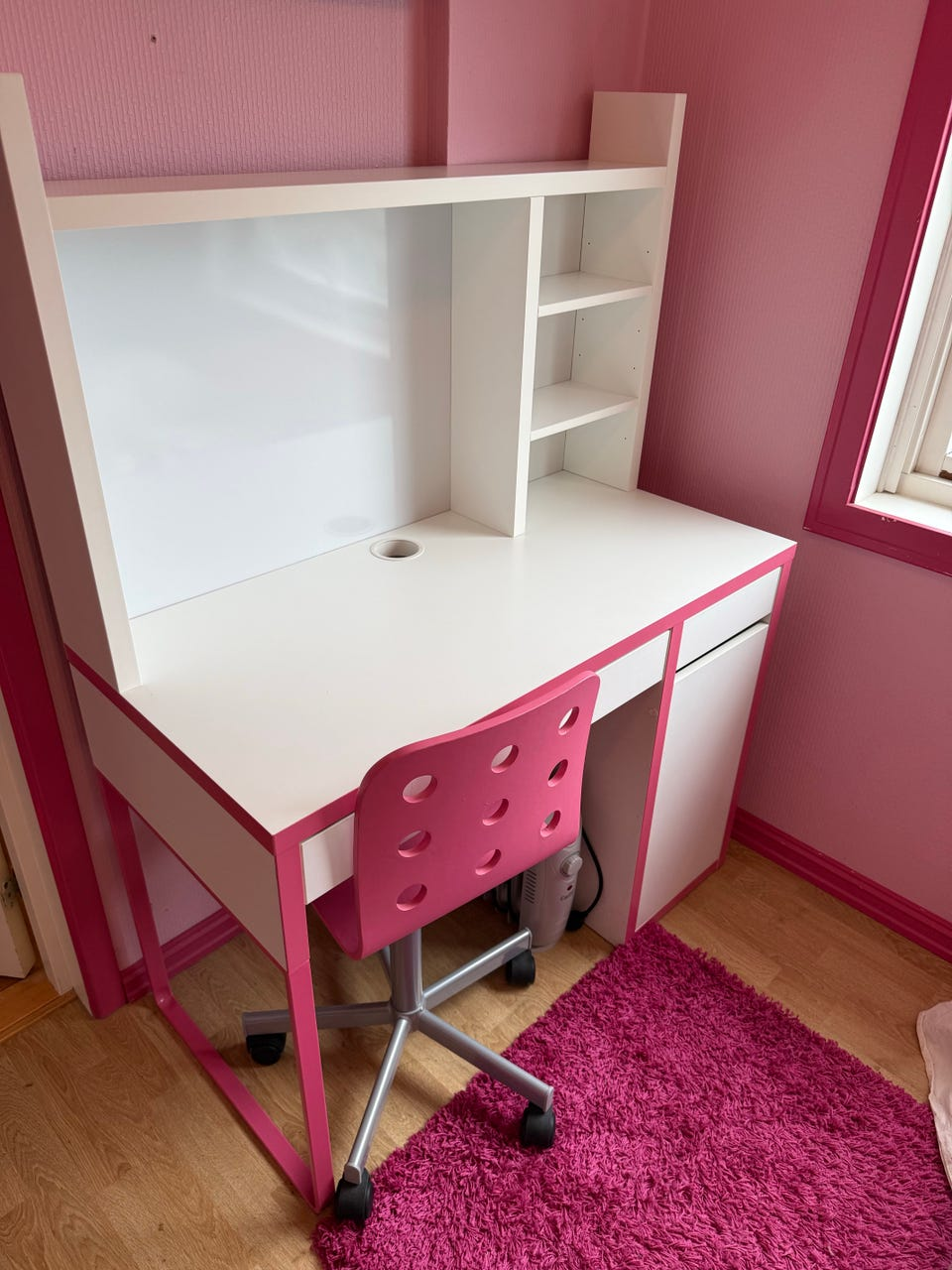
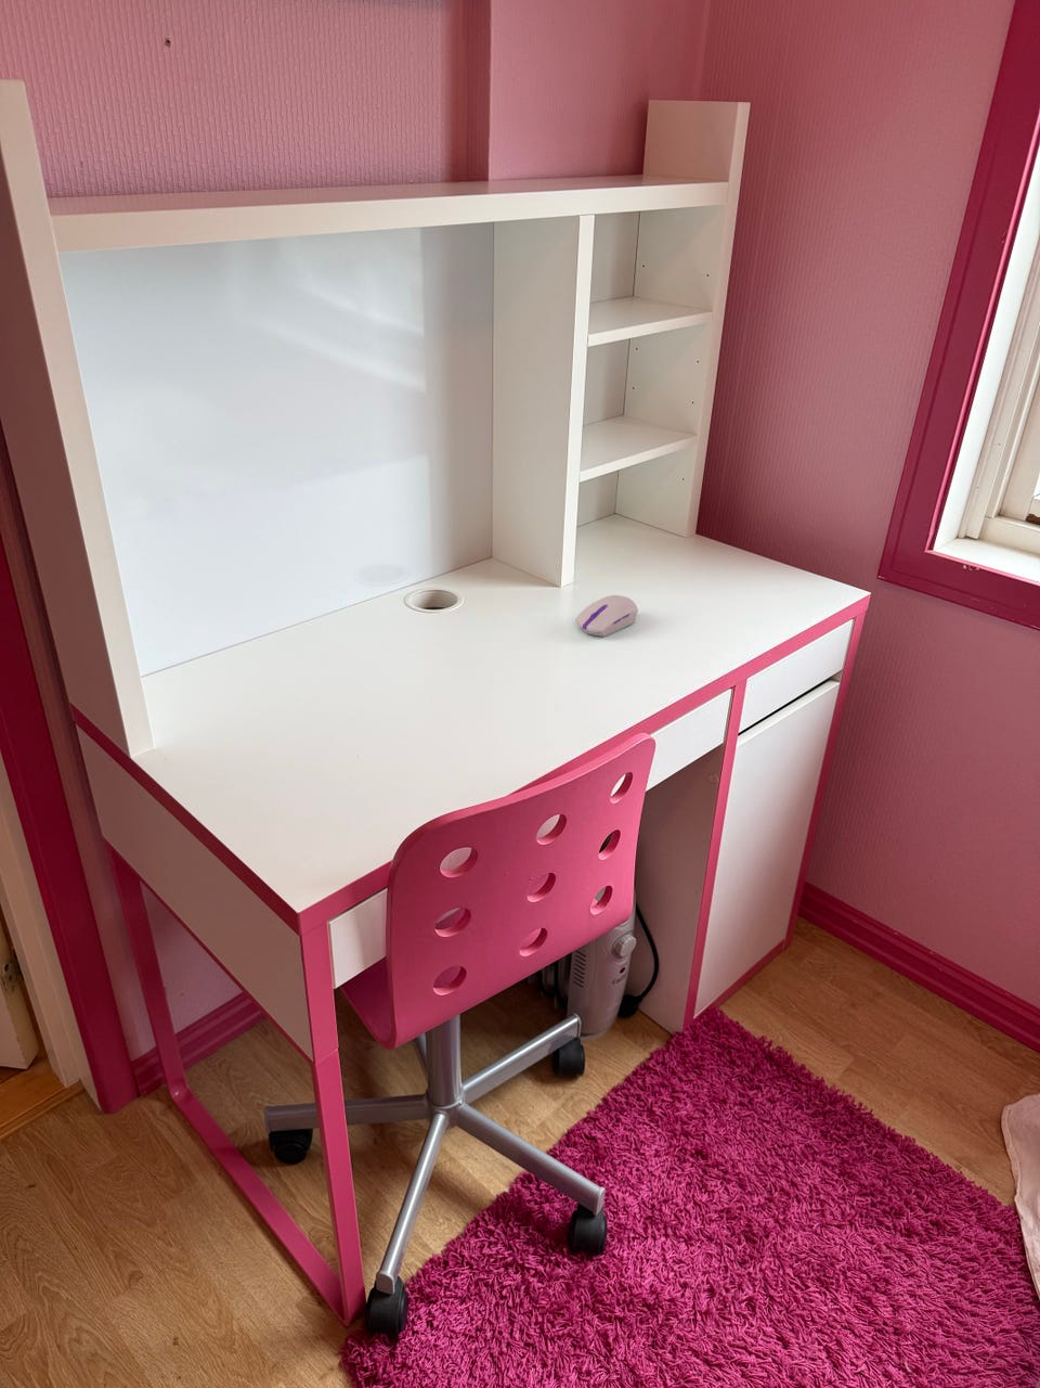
+ computer mouse [576,595,639,637]
